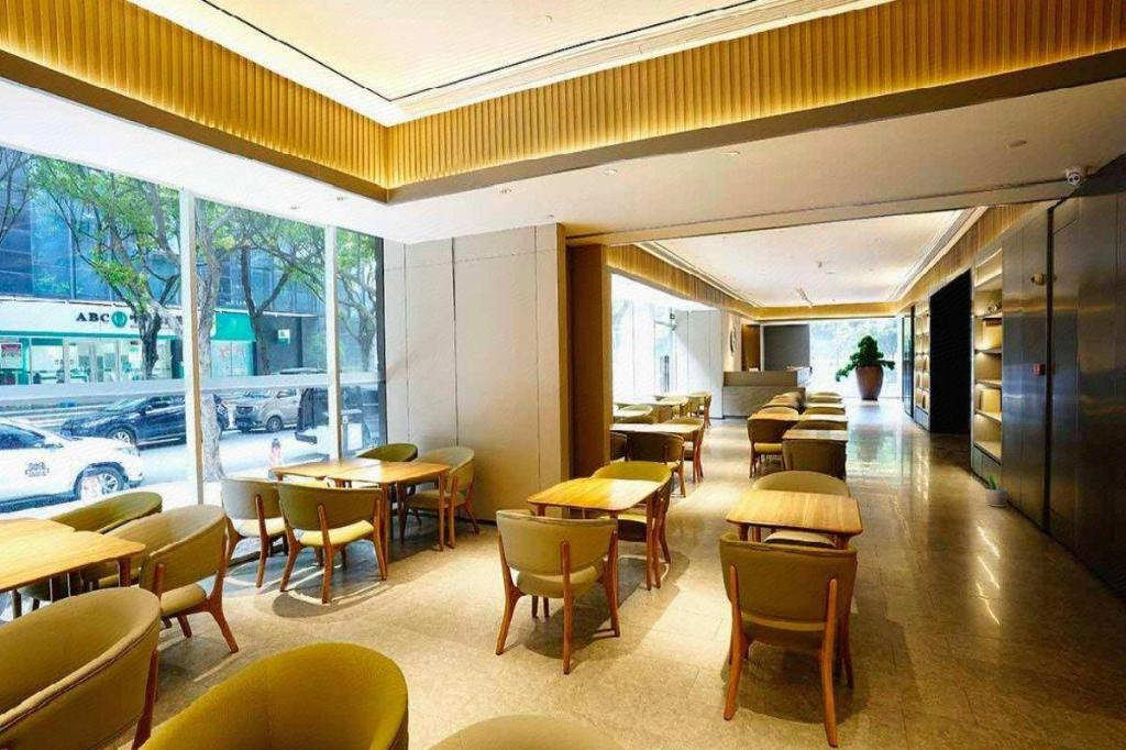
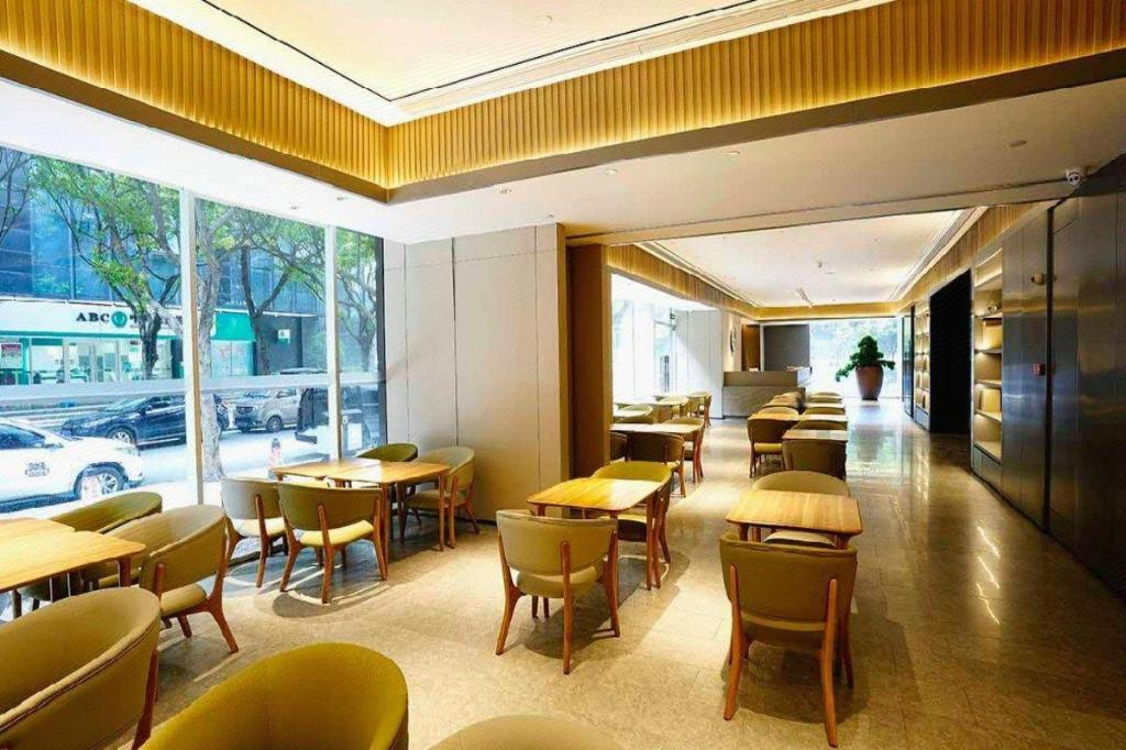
- potted plant [983,471,1008,508]
